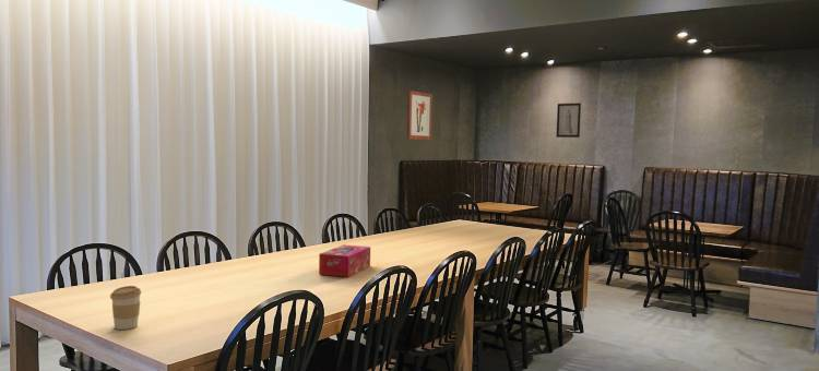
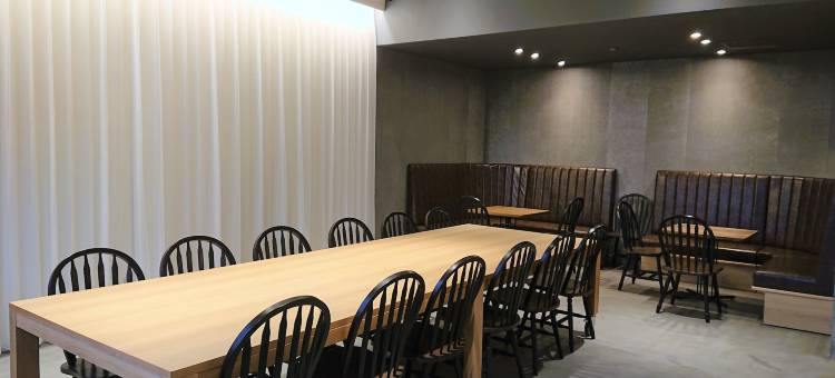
- tissue box [318,243,371,278]
- wall art [406,89,434,141]
- coffee cup [109,285,142,331]
- wall art [555,101,582,139]
